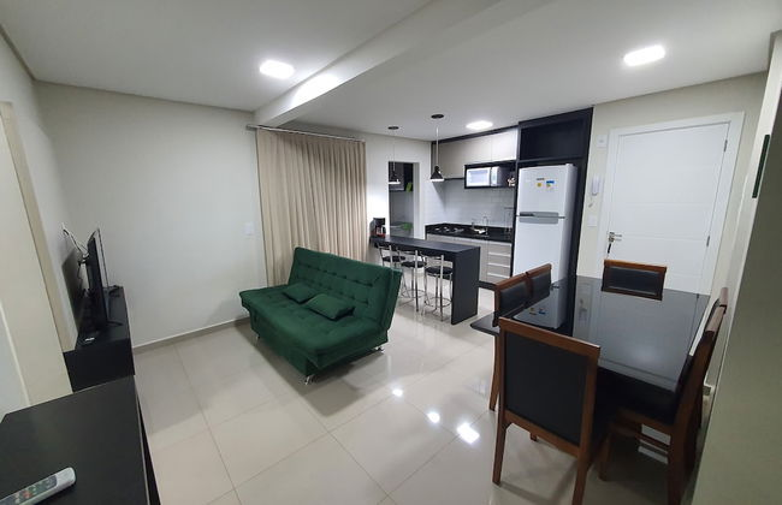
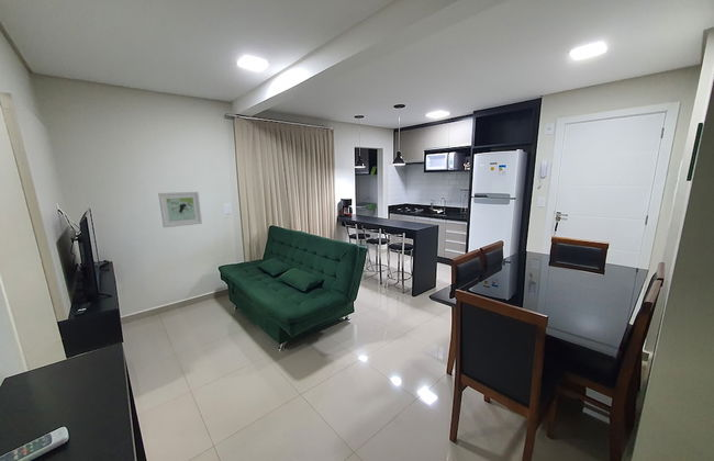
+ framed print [157,191,203,228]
